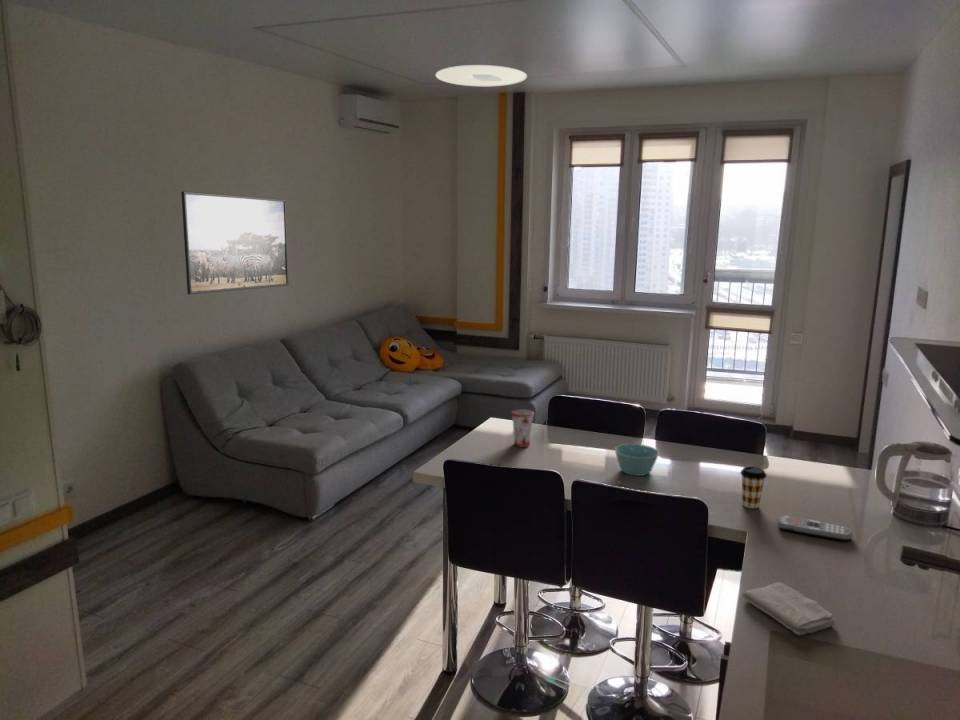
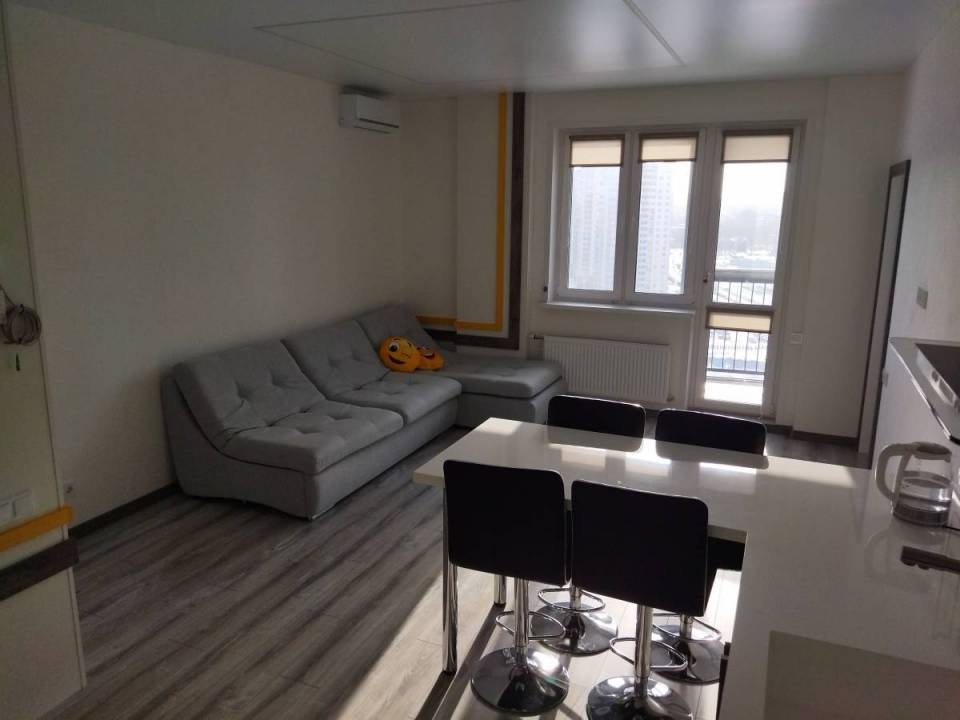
- washcloth [741,581,837,637]
- mug [510,409,535,449]
- remote control [776,513,854,542]
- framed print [180,191,290,295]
- ceiling light [435,64,528,87]
- coffee cup [740,465,767,509]
- bowl [614,443,660,477]
